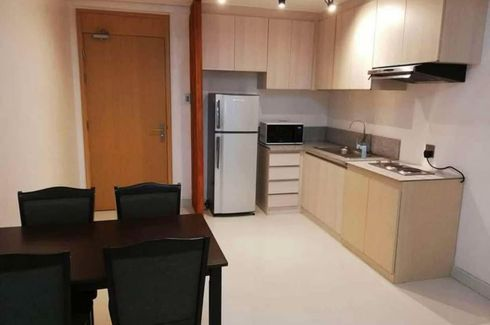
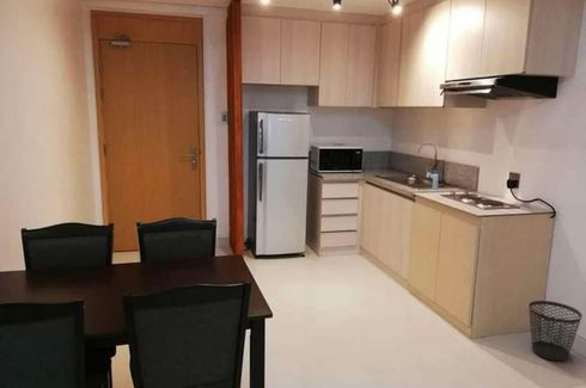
+ wastebasket [527,300,584,362]
